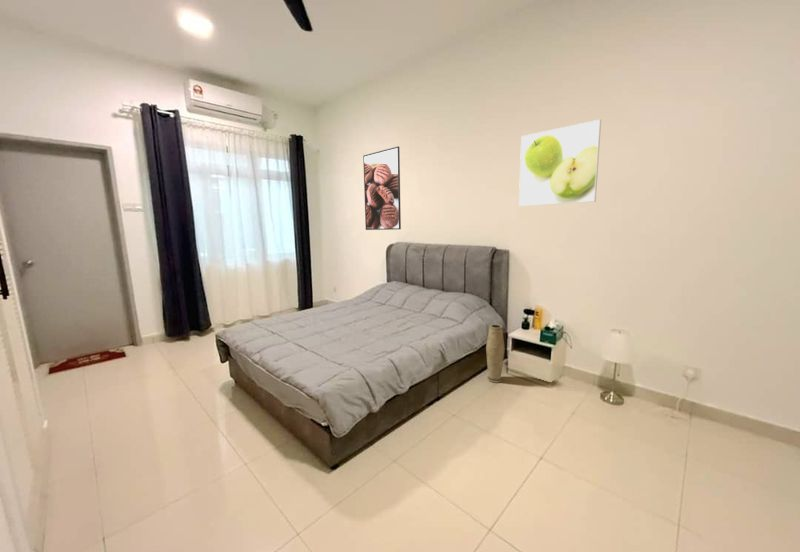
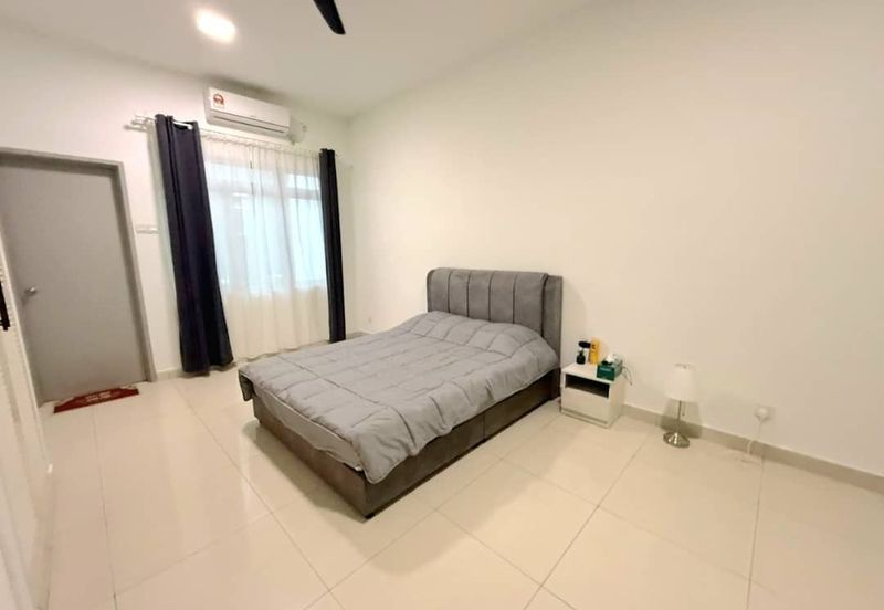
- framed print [518,119,602,207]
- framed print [362,145,402,231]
- vase [485,323,506,384]
